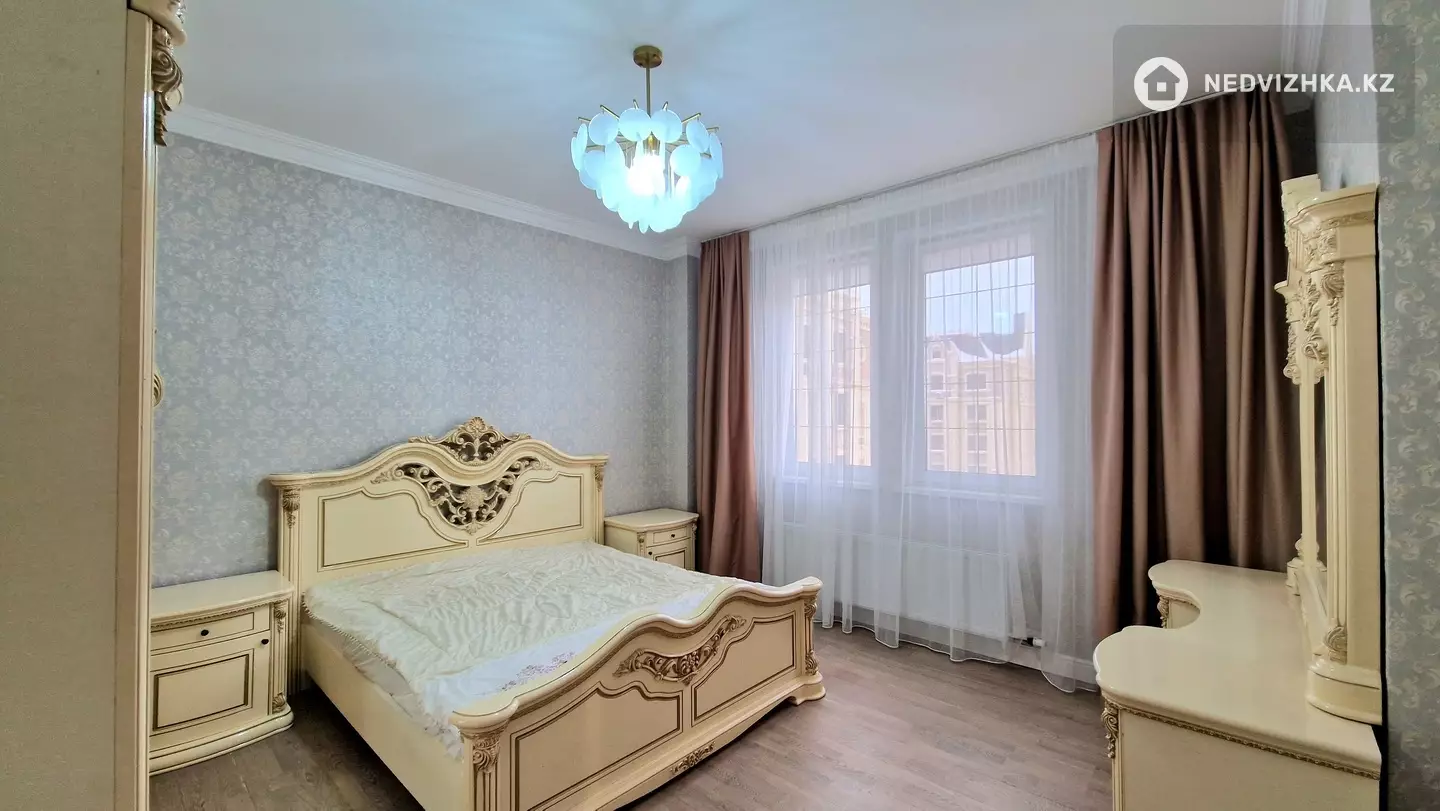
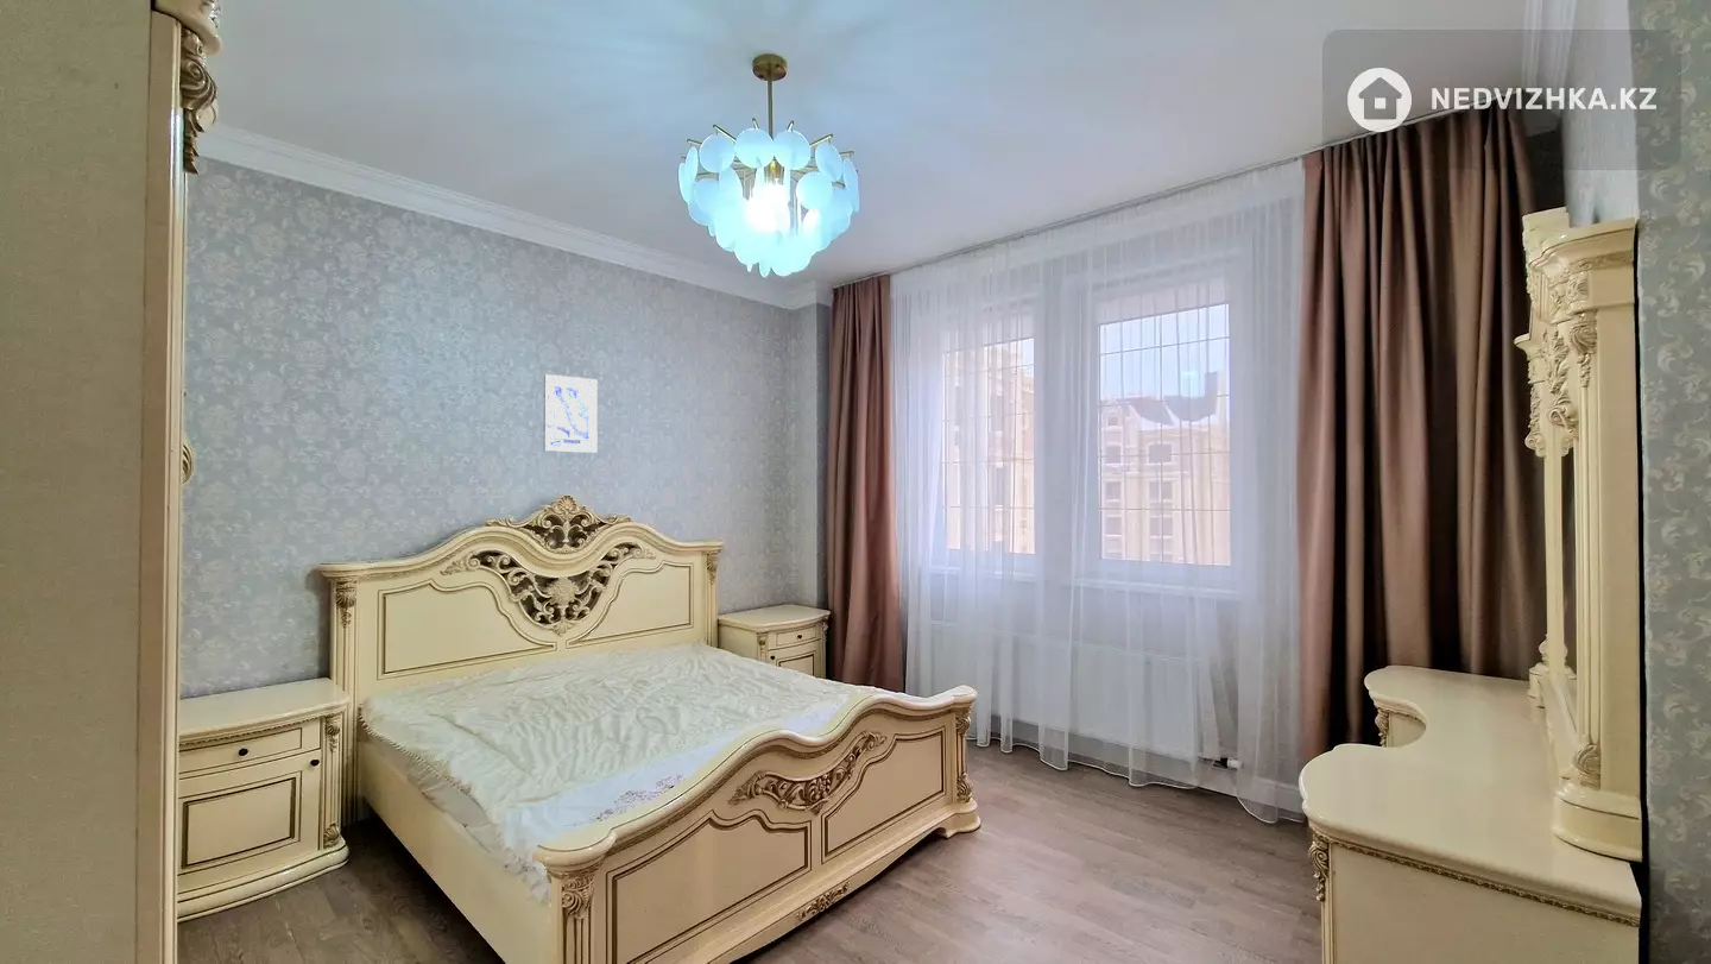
+ wall art [543,373,599,454]
